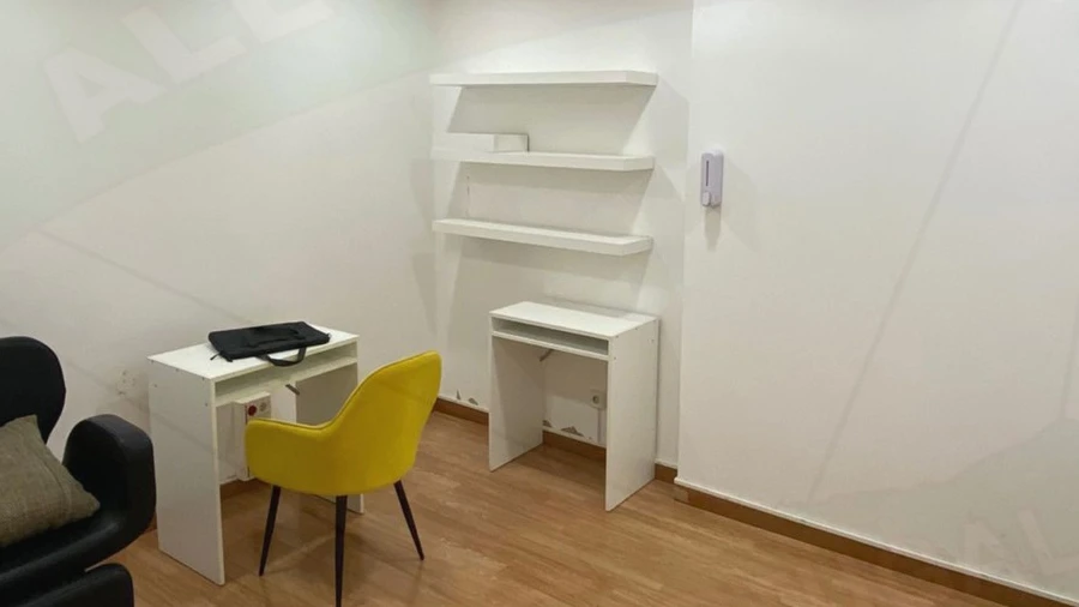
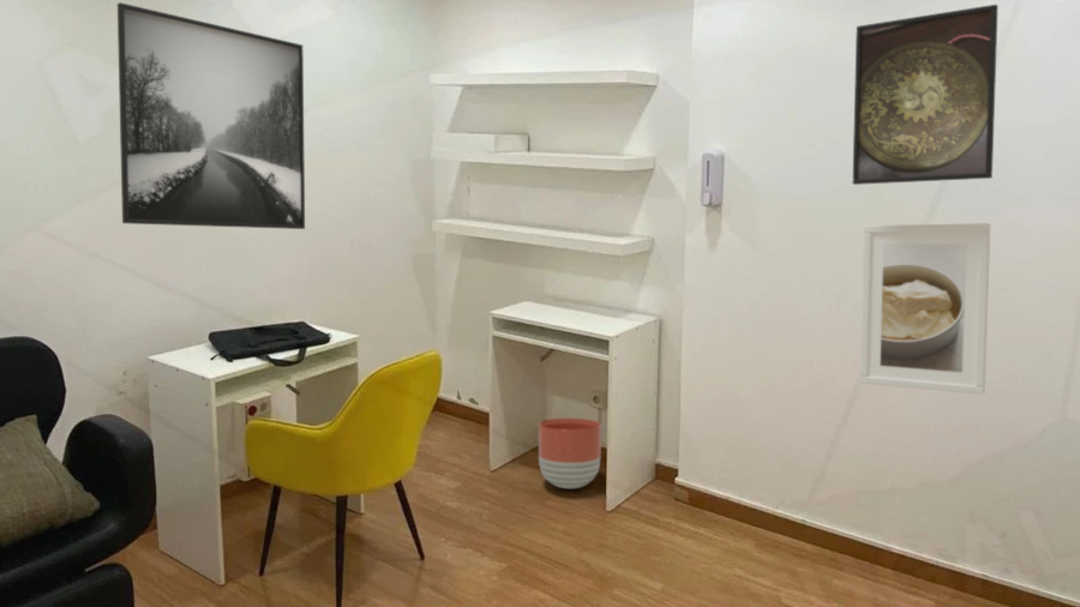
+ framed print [852,4,1000,186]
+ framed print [116,1,306,230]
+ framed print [859,222,991,396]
+ planter [538,417,602,489]
